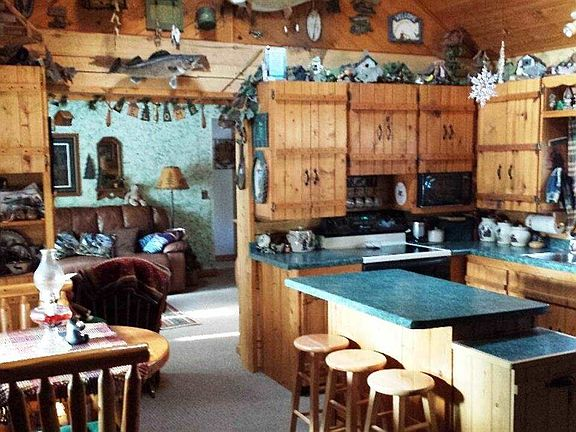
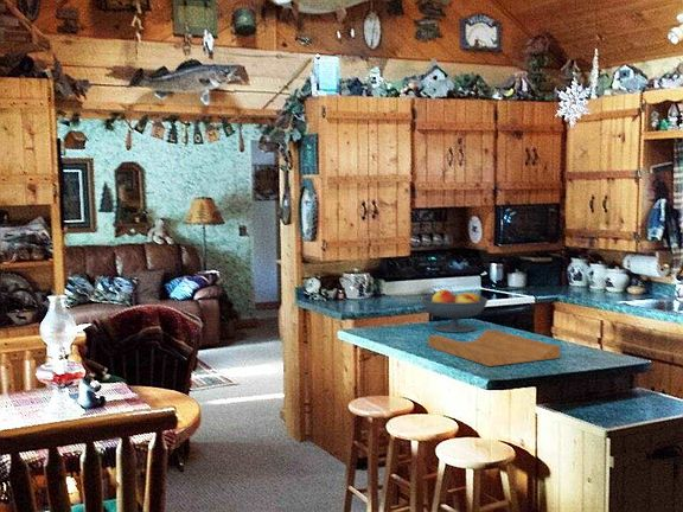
+ cutting board [427,328,561,367]
+ fruit bowl [421,288,490,333]
